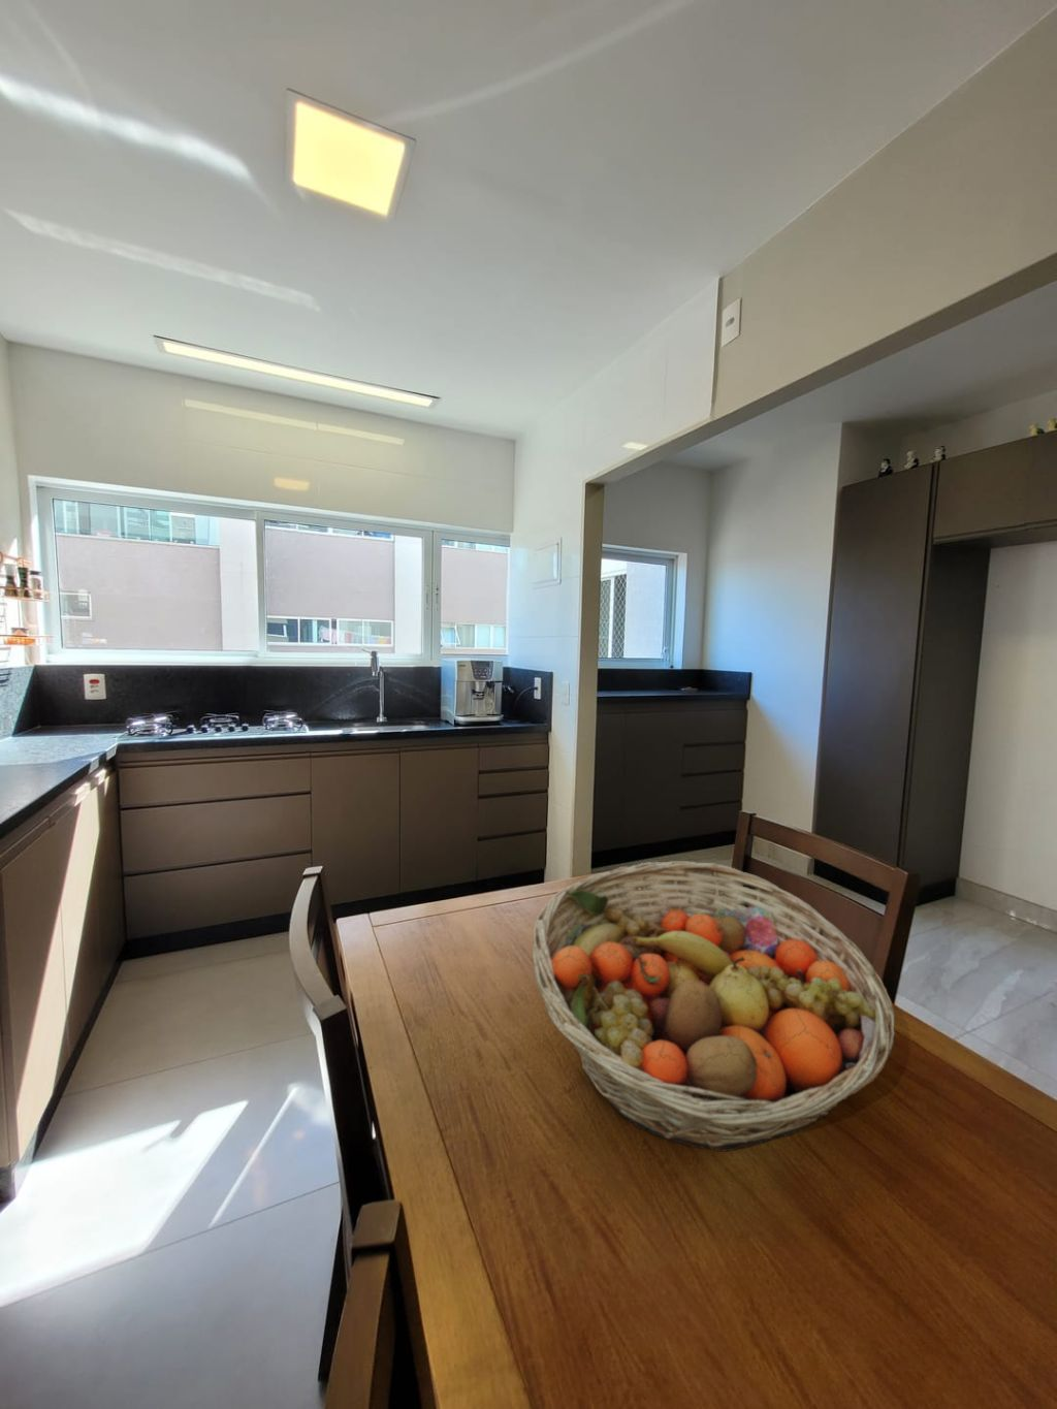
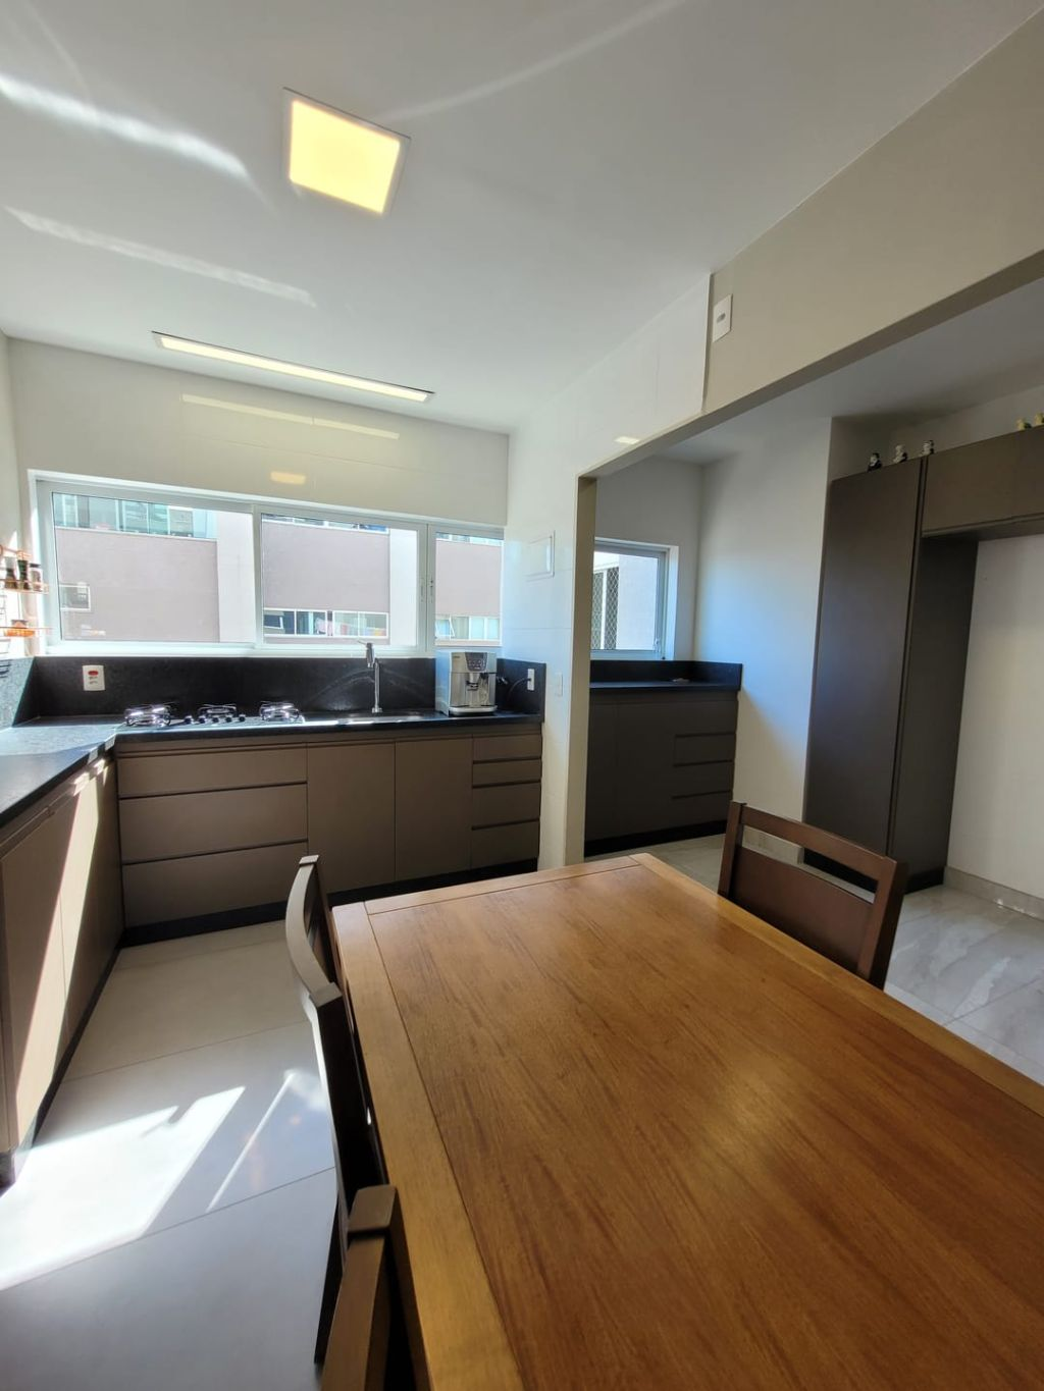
- fruit basket [532,859,896,1153]
